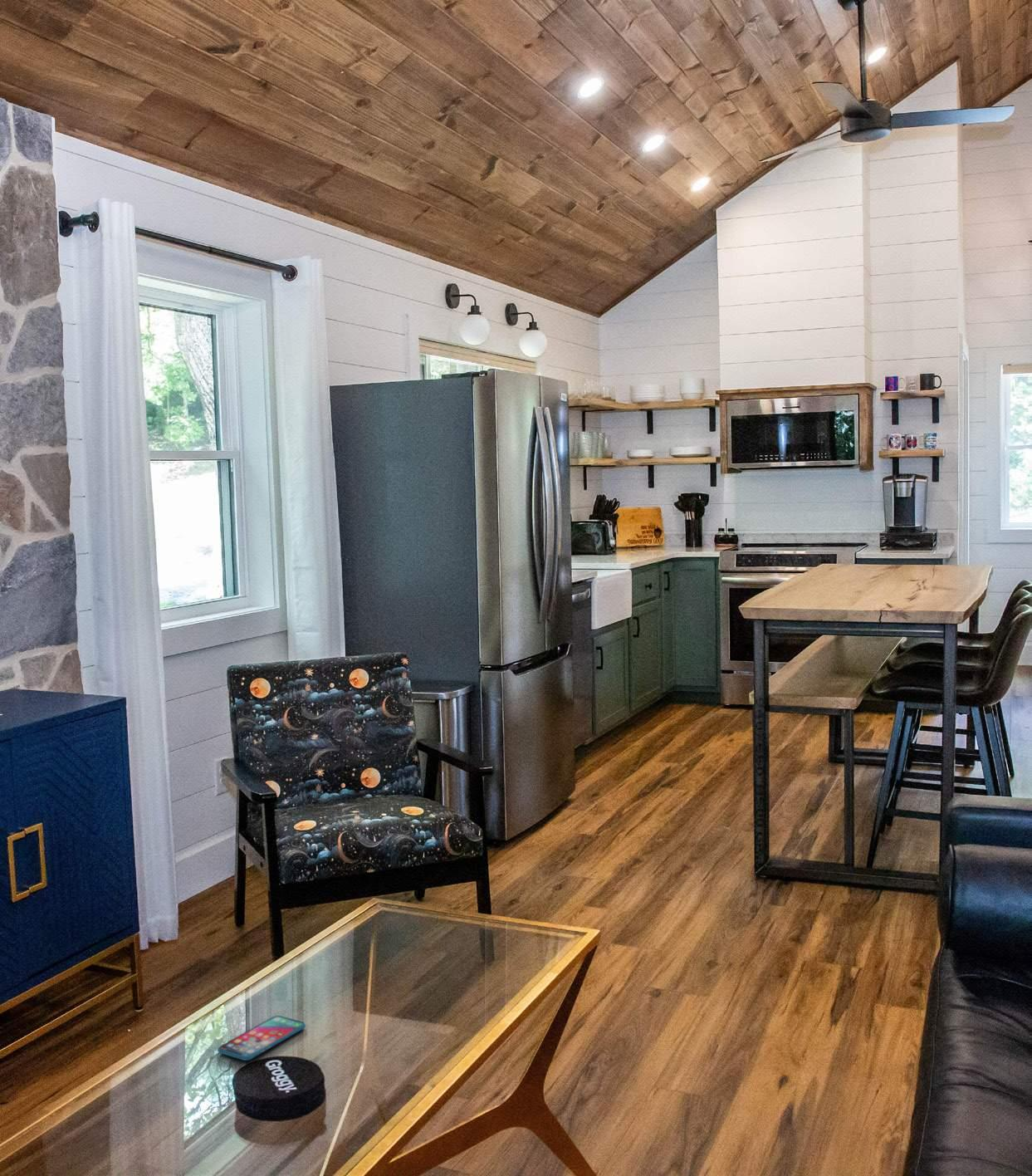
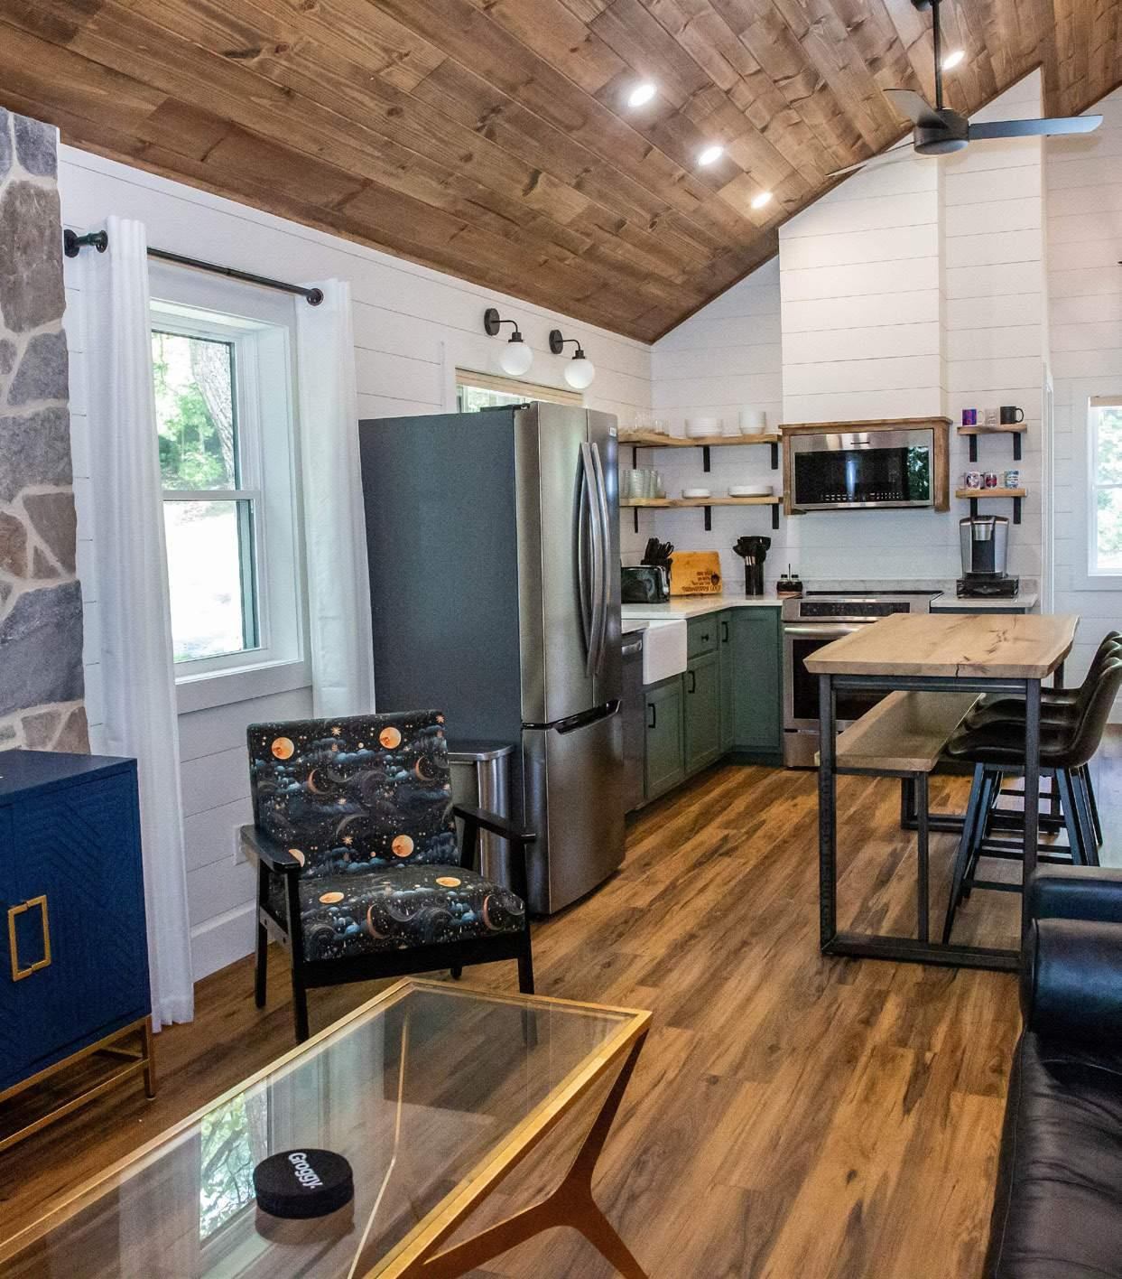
- smartphone [217,1015,306,1061]
